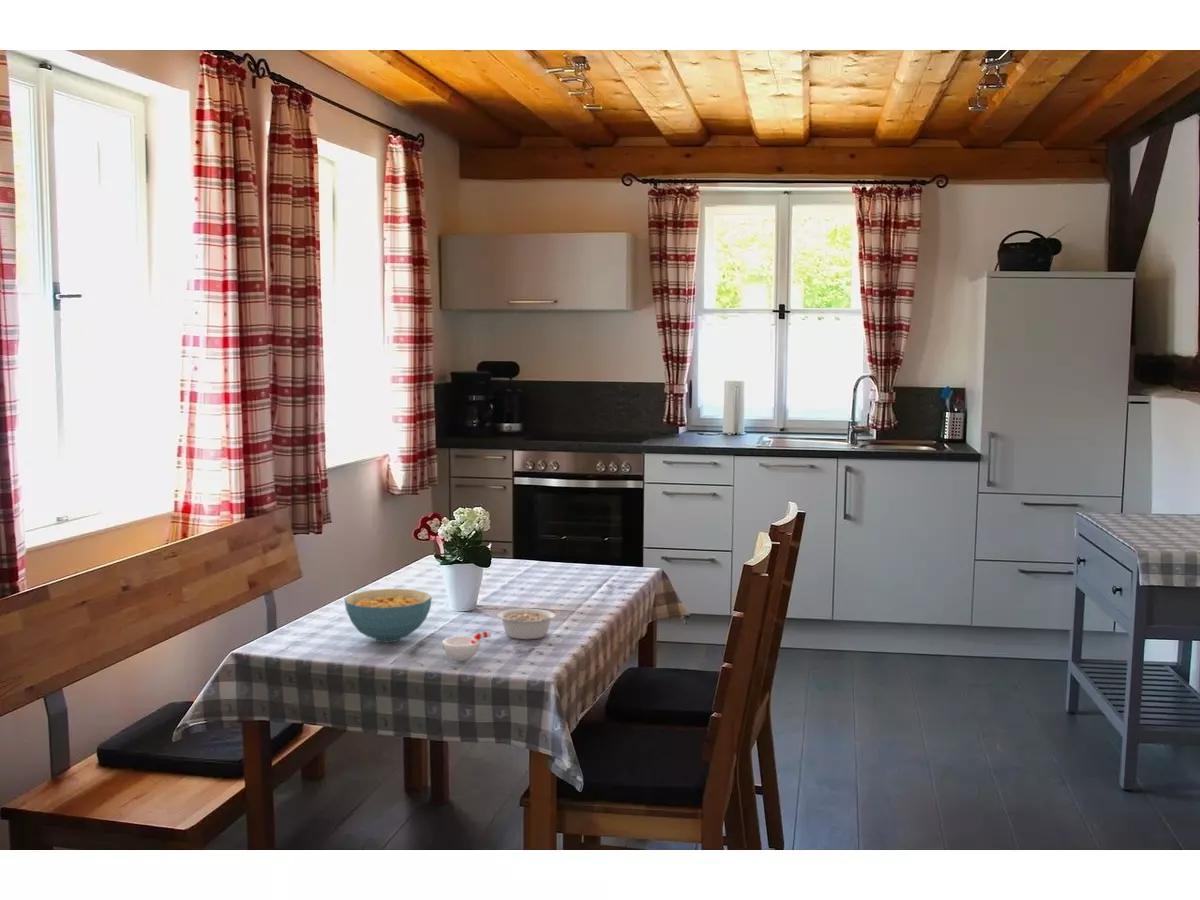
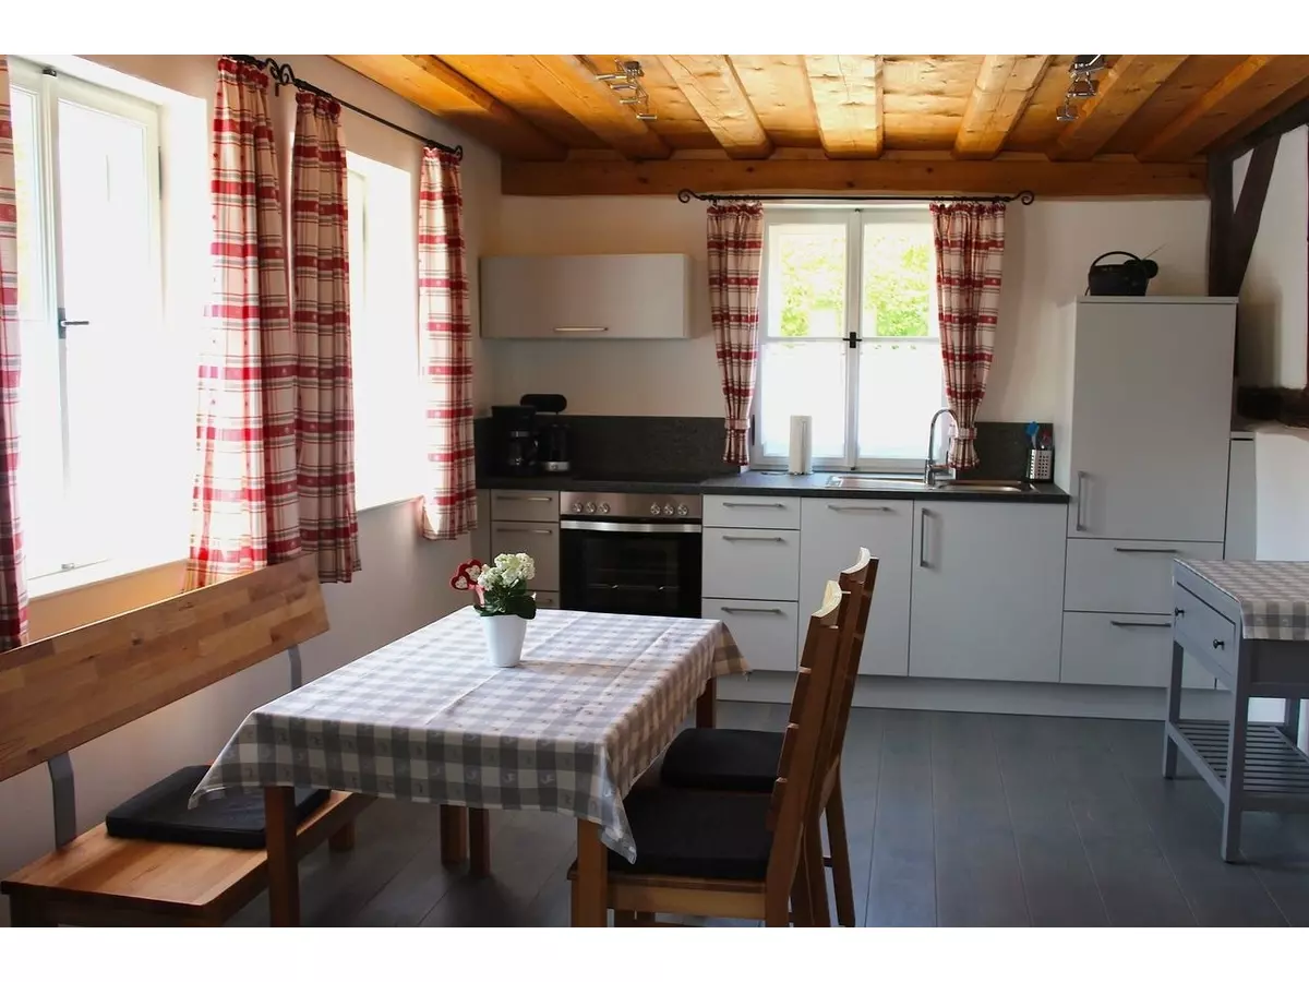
- legume [496,608,556,640]
- cup [441,630,492,662]
- cereal bowl [343,588,433,643]
